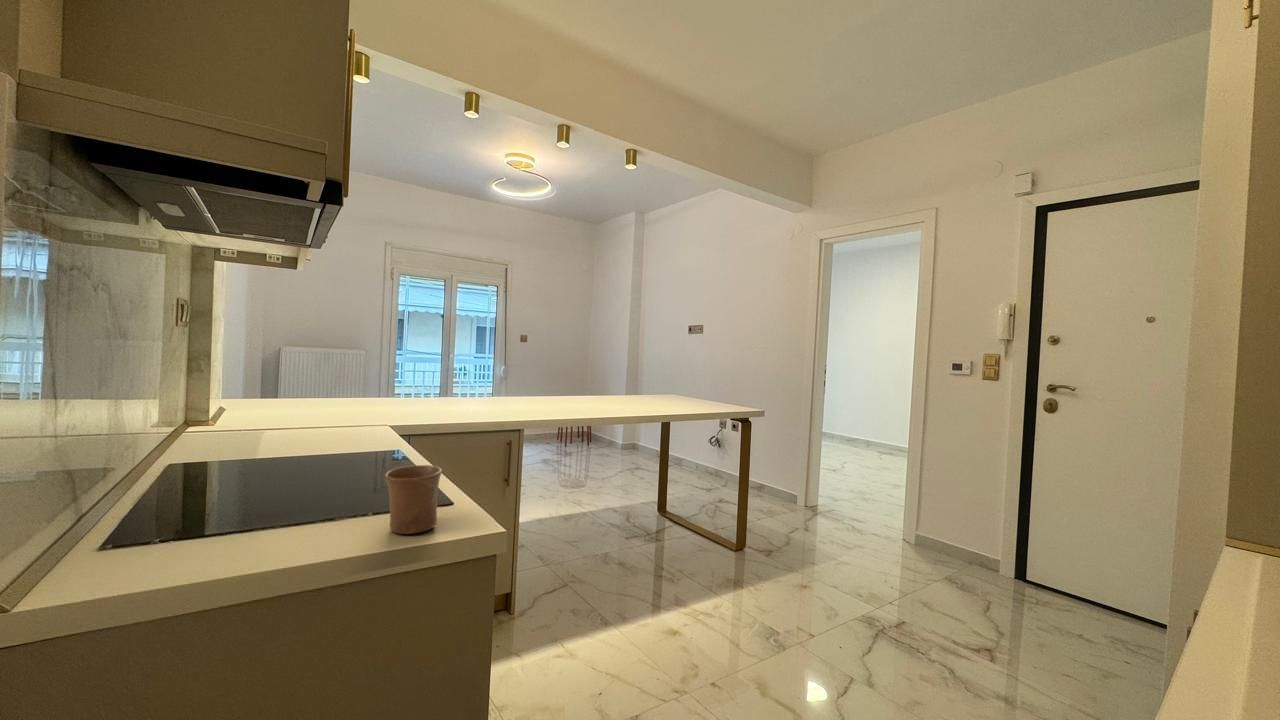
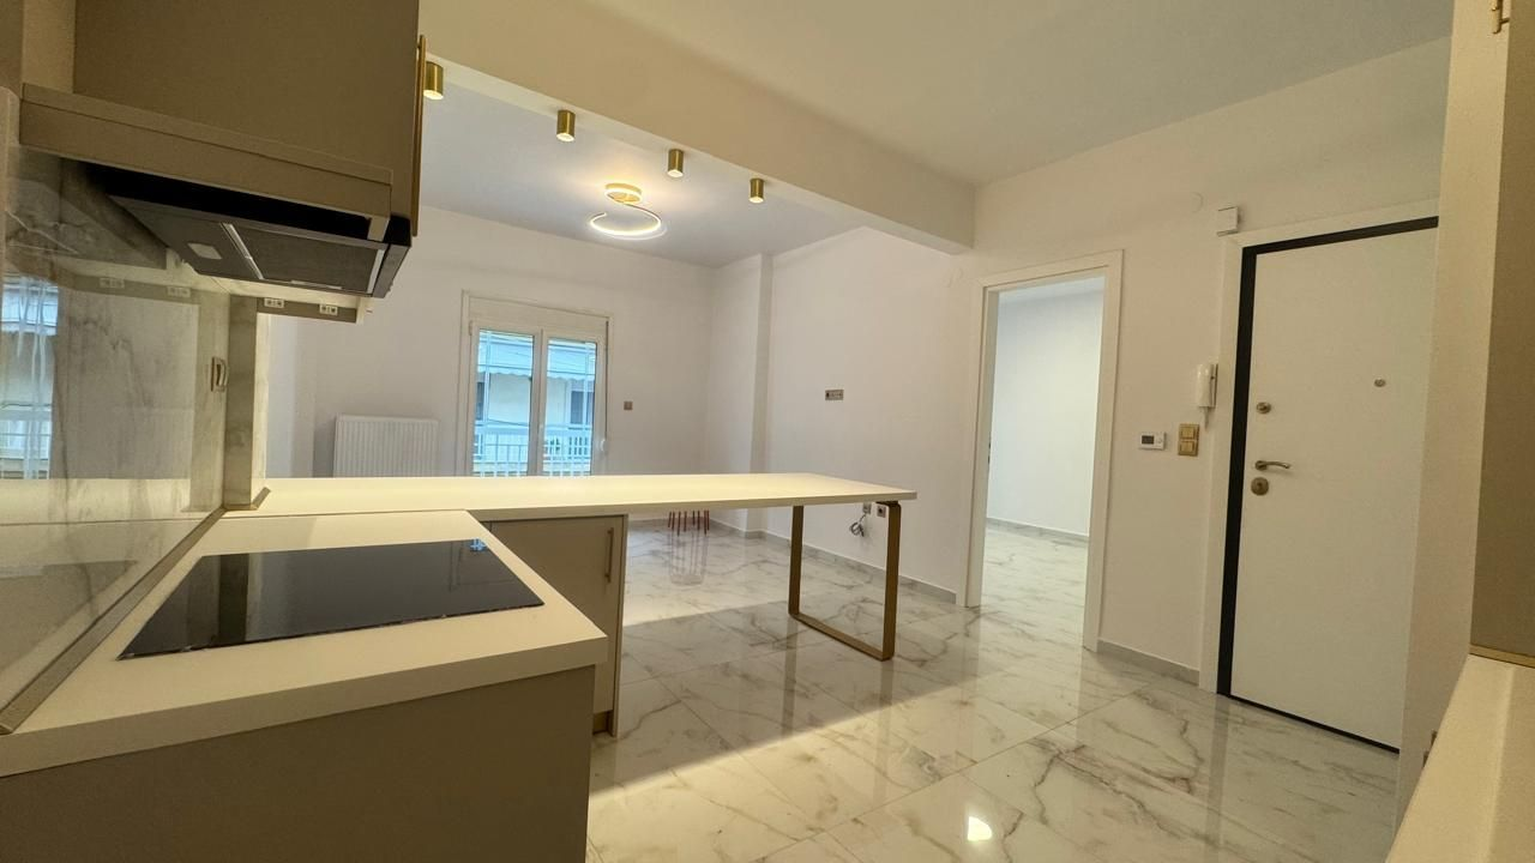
- mug [384,464,443,535]
